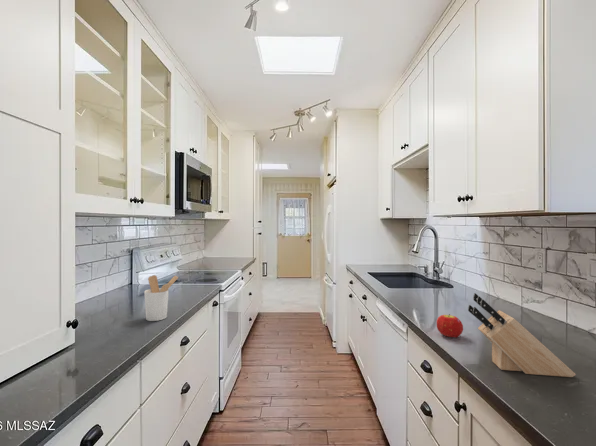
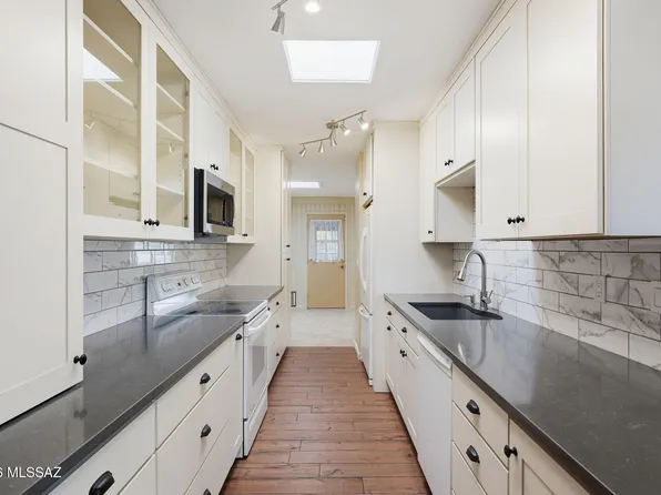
- knife block [467,292,577,378]
- fruit [436,313,464,338]
- utensil holder [143,274,180,322]
